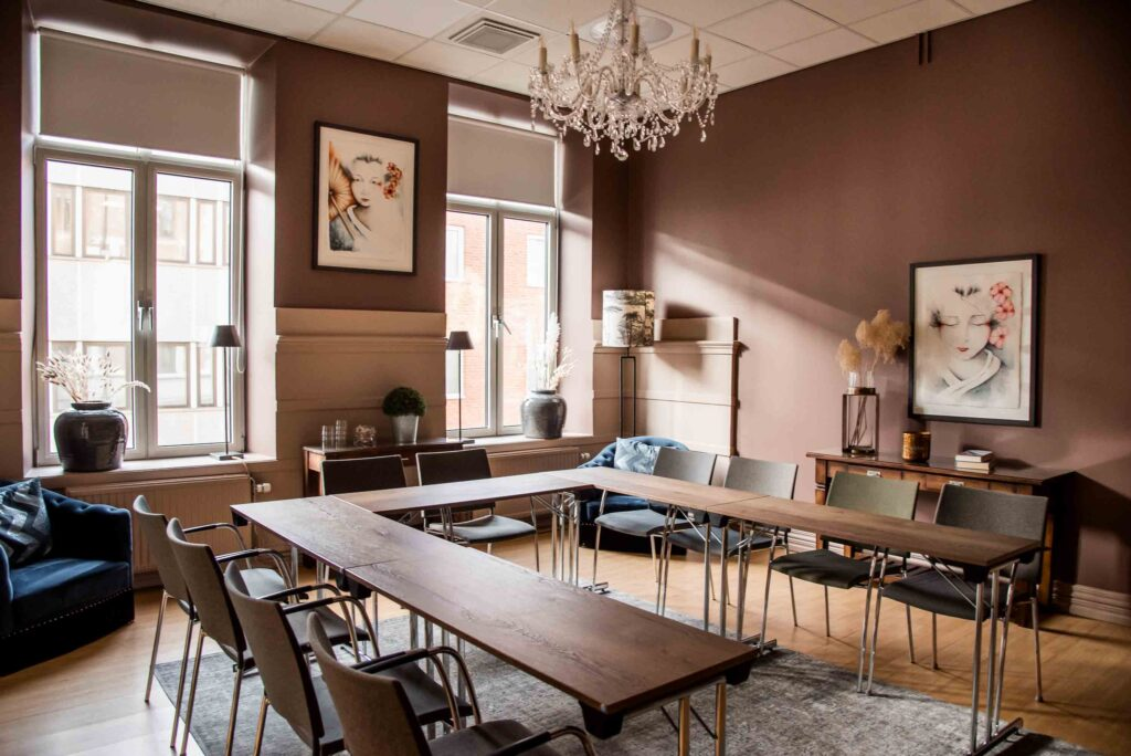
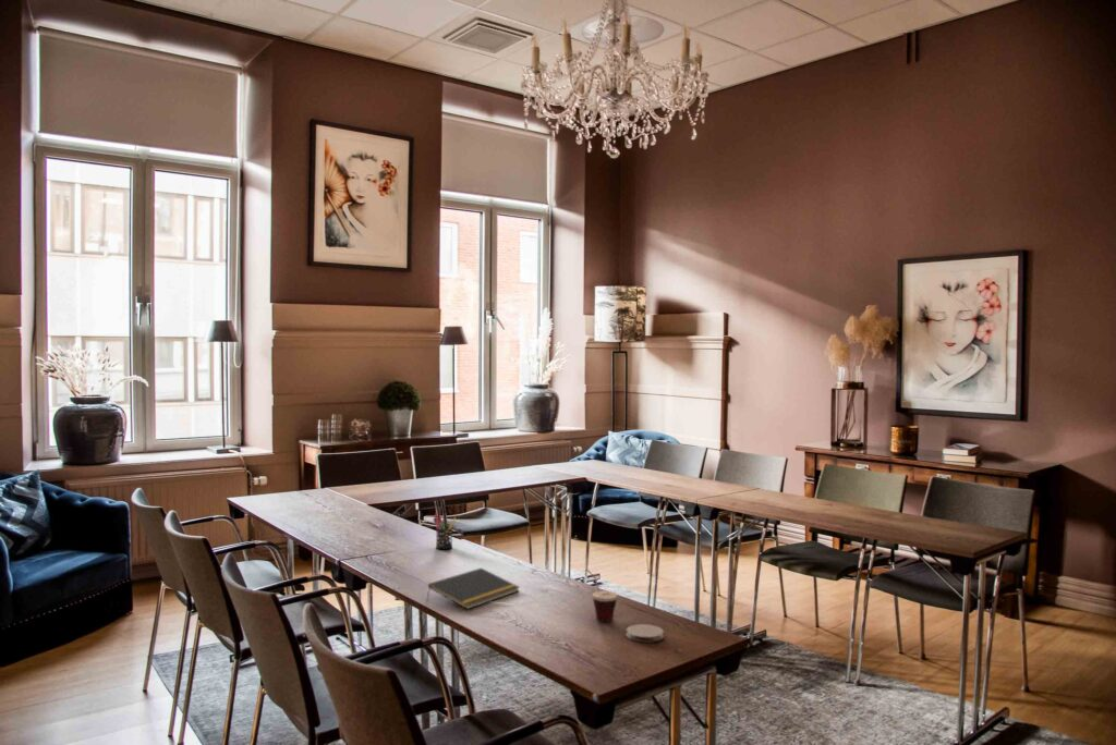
+ notepad [426,566,521,610]
+ coaster [624,623,665,644]
+ pen holder [432,513,457,550]
+ cup [585,569,619,622]
